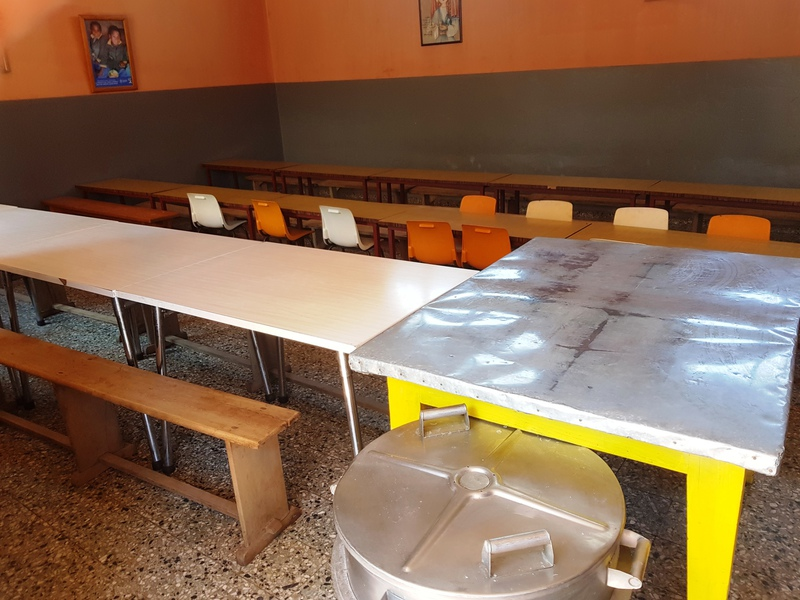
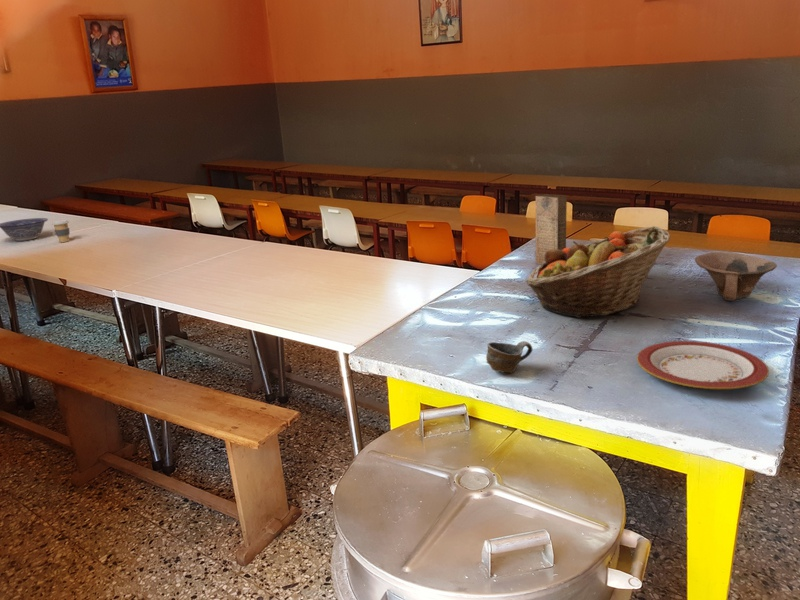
+ plate [636,340,770,390]
+ decorative bowl [0,217,49,242]
+ cup [485,340,533,374]
+ box [535,193,568,265]
+ fruit basket [524,225,671,319]
+ bowl [694,251,778,302]
+ coffee cup [51,219,71,243]
